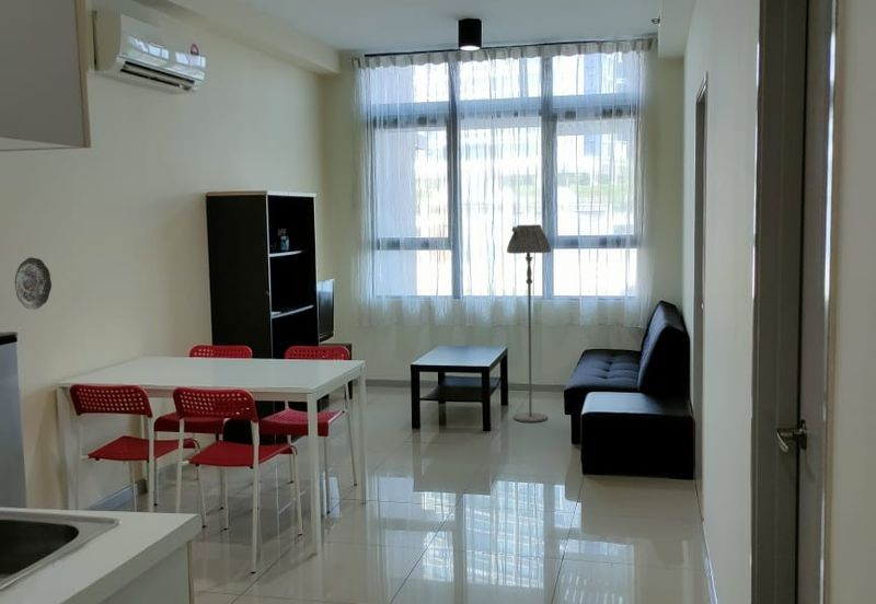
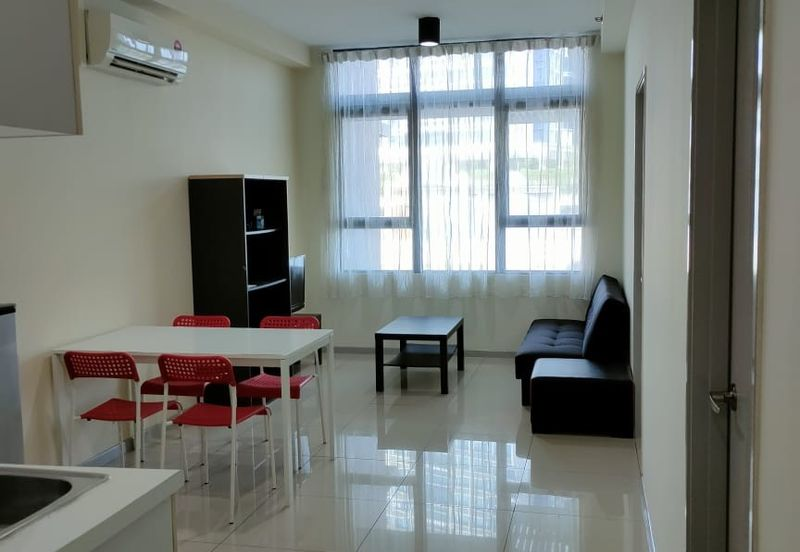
- floor lamp [506,223,552,423]
- decorative plate [14,256,53,311]
